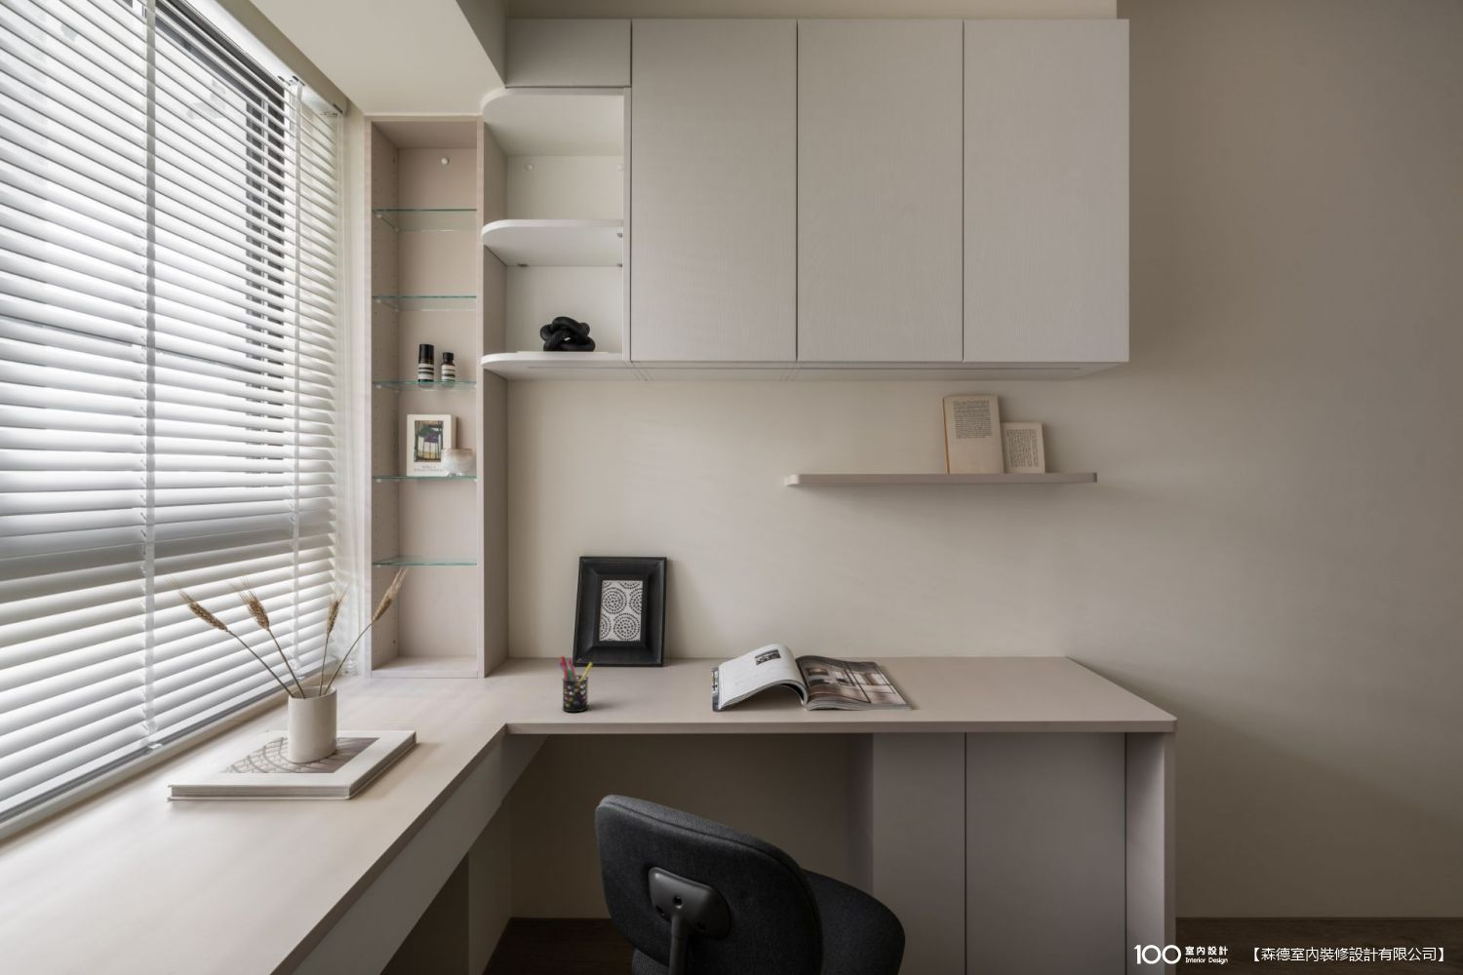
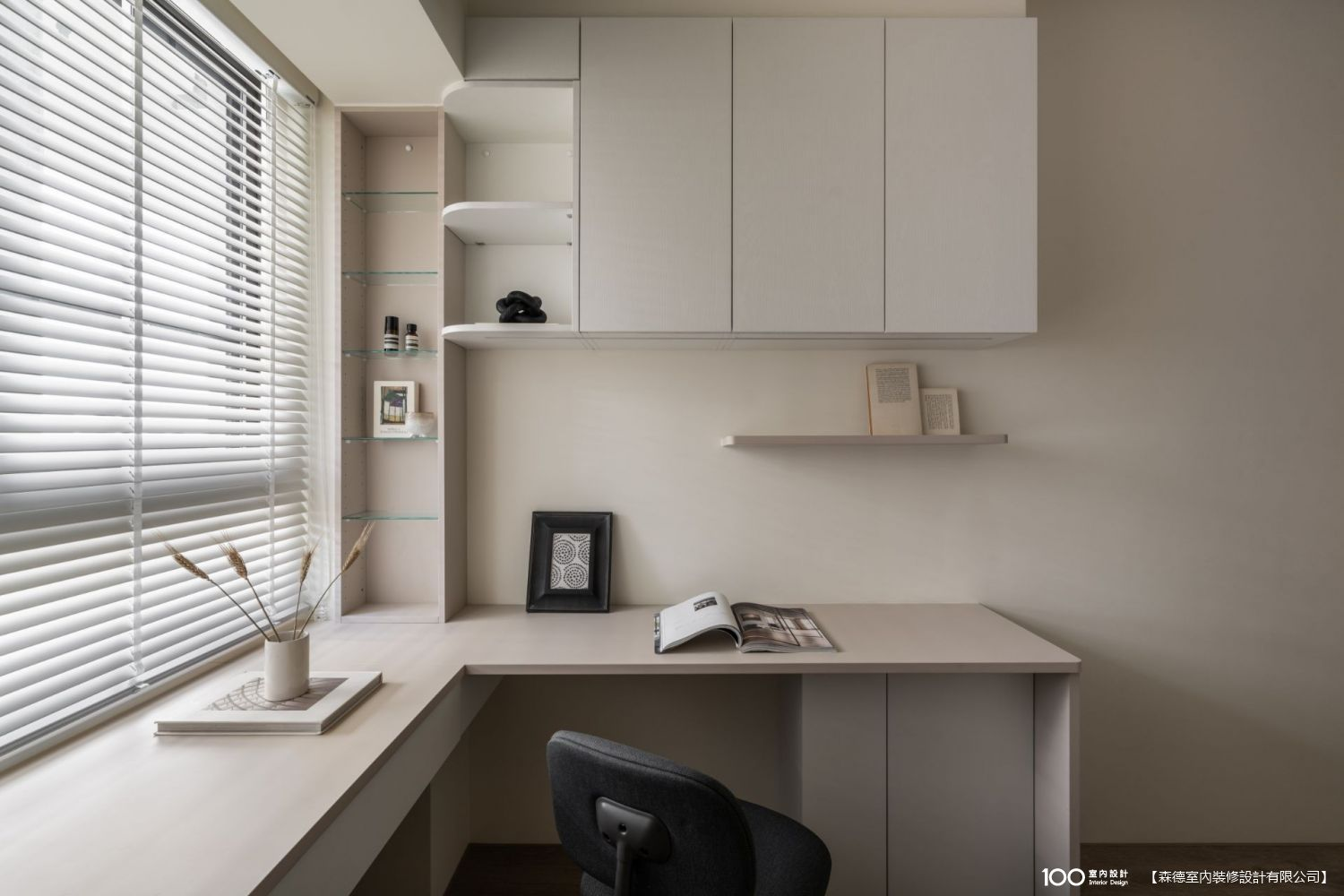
- pen holder [558,655,594,713]
